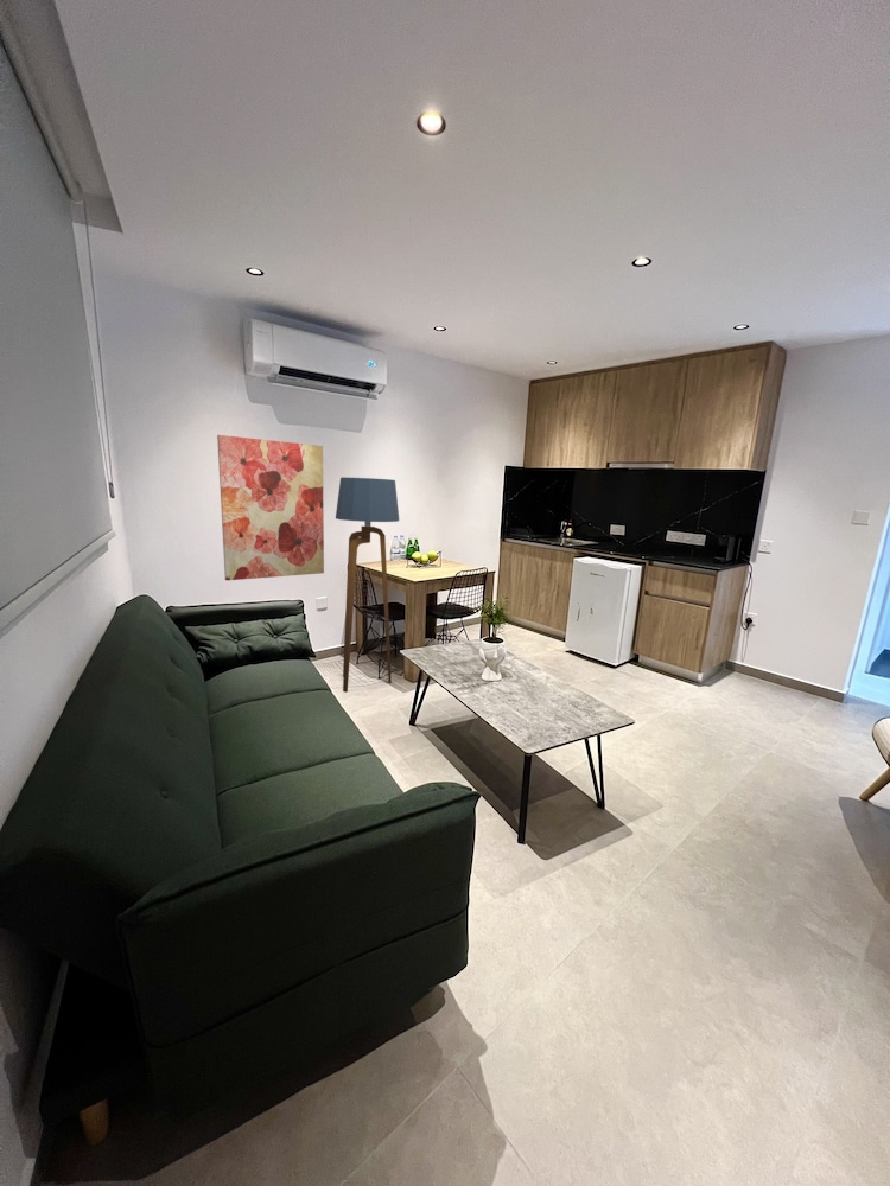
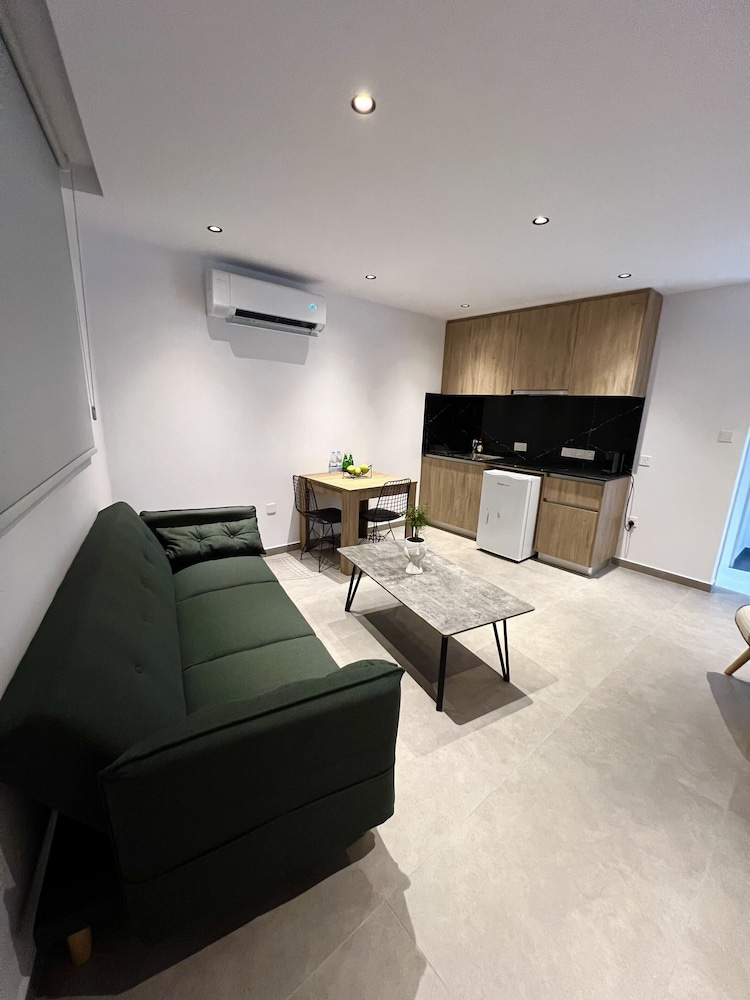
- floor lamp [335,477,400,694]
- wall art [216,434,325,581]
